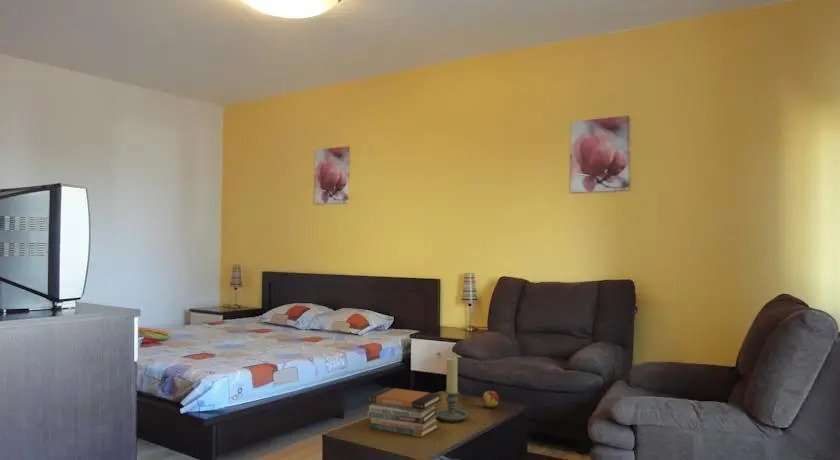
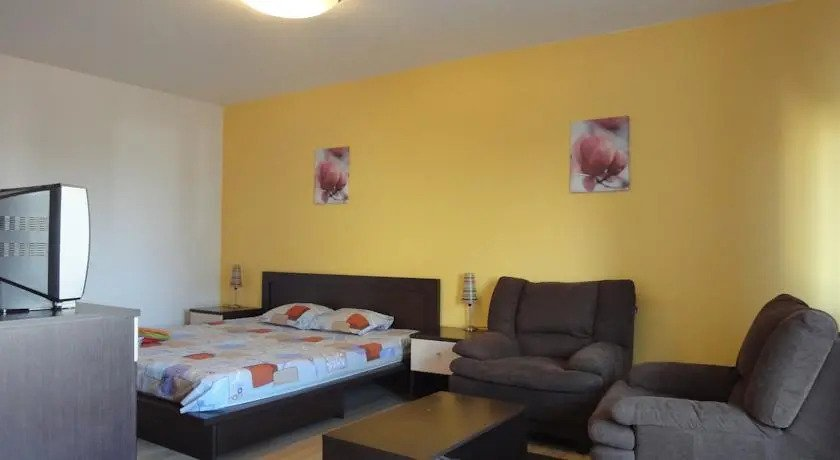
- apple [481,390,500,409]
- candle holder [435,357,469,423]
- book stack [367,386,442,438]
